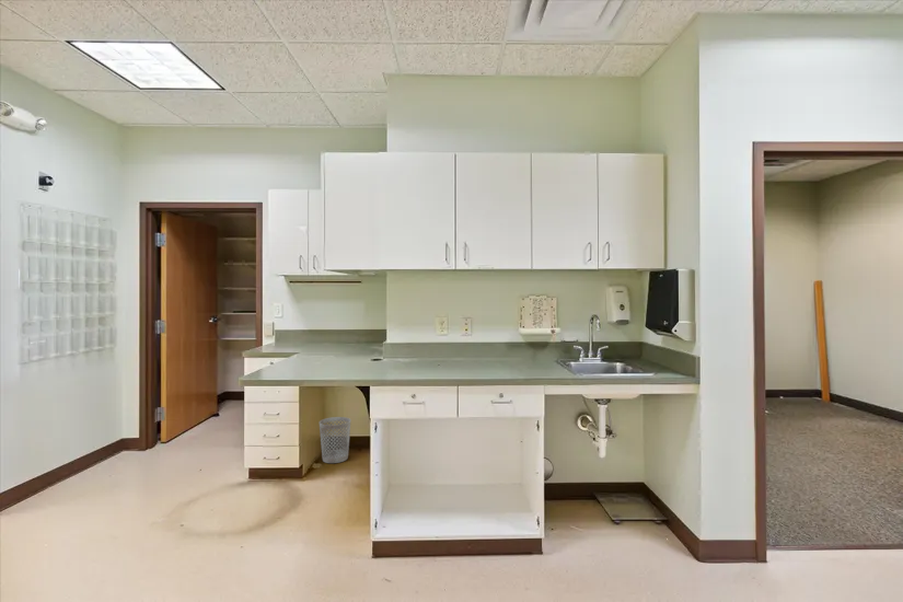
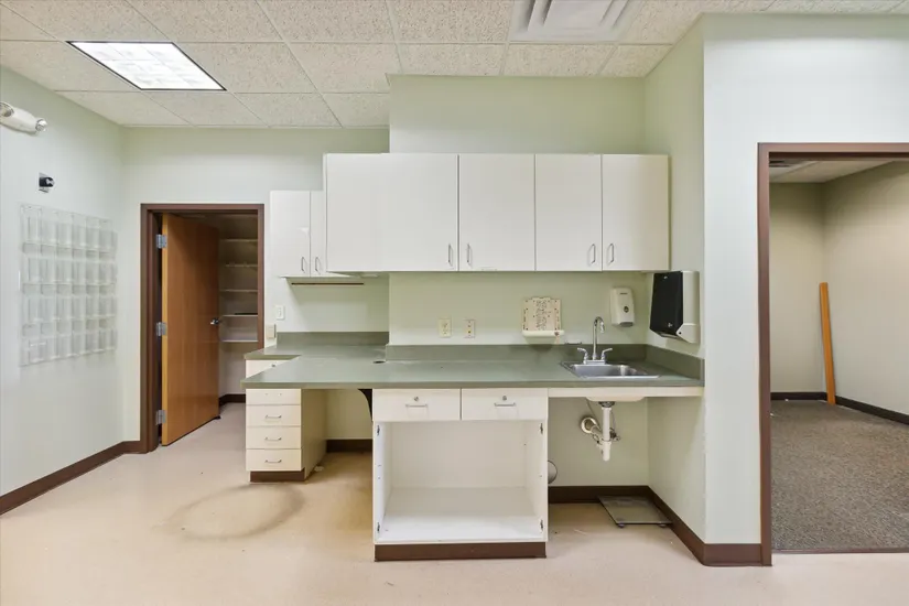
- wastebasket [319,416,351,464]
